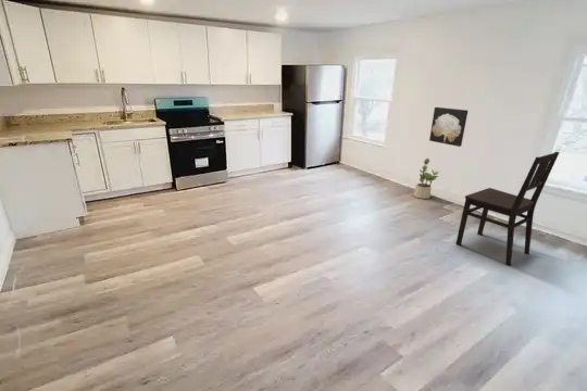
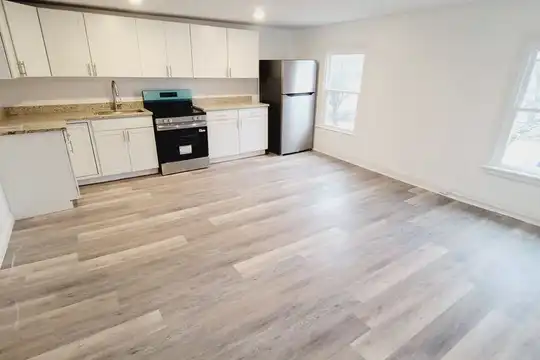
- dining chair [455,151,560,266]
- wall art [428,106,469,148]
- potted plant [413,157,440,200]
